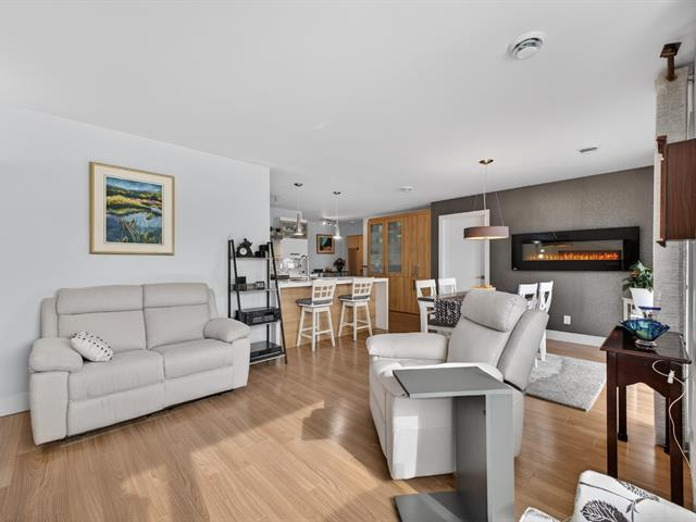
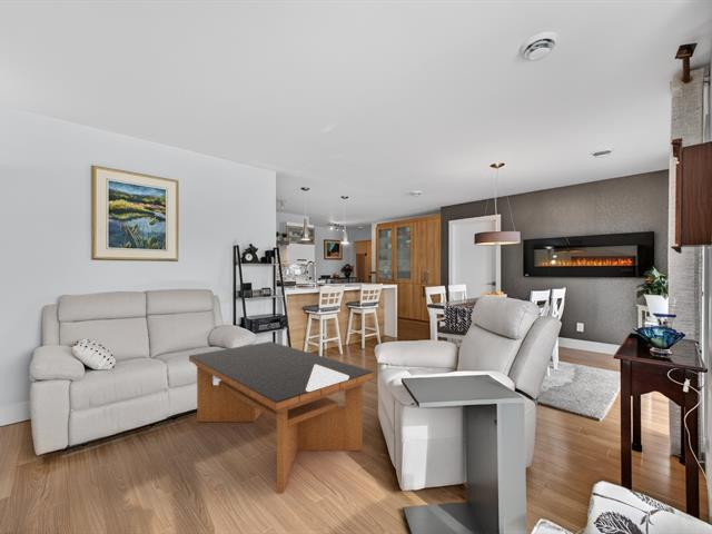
+ coffee table [188,340,374,494]
